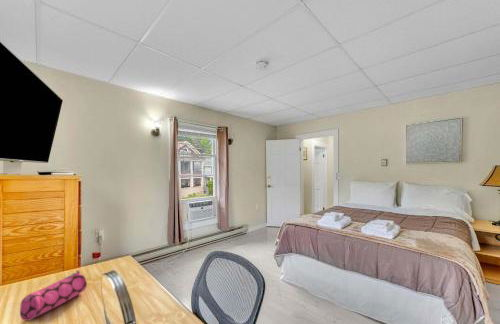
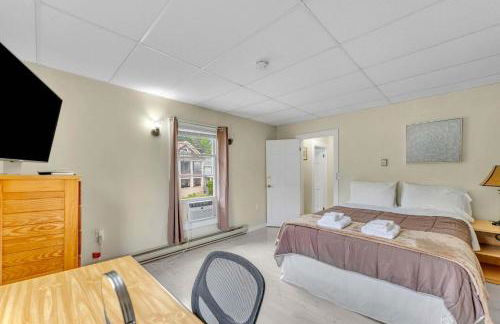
- pencil case [19,270,88,322]
